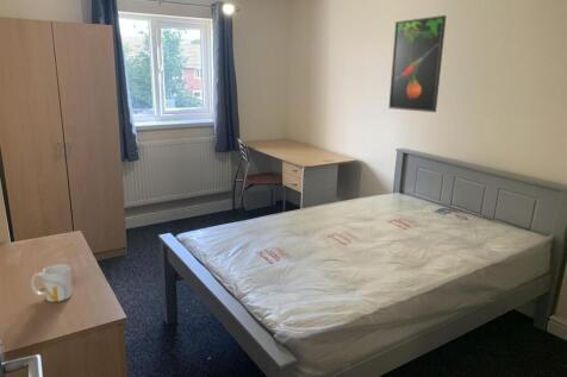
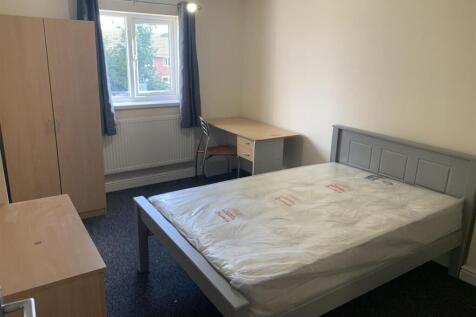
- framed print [387,14,448,113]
- mug [30,263,73,303]
